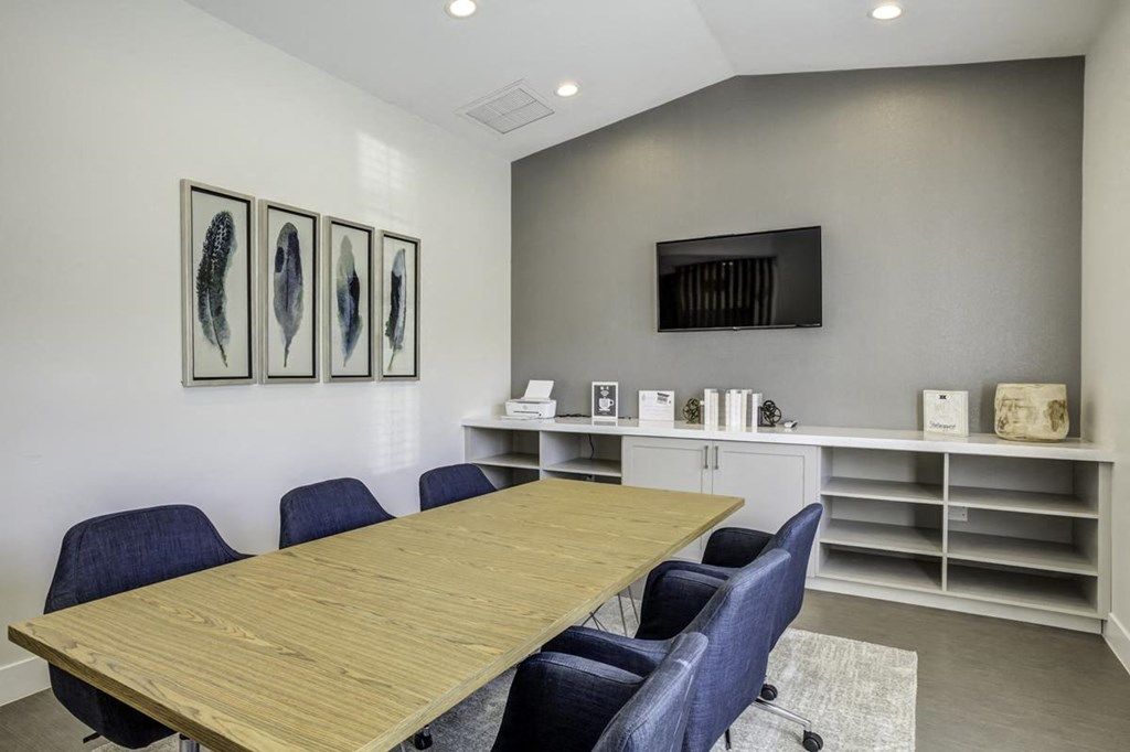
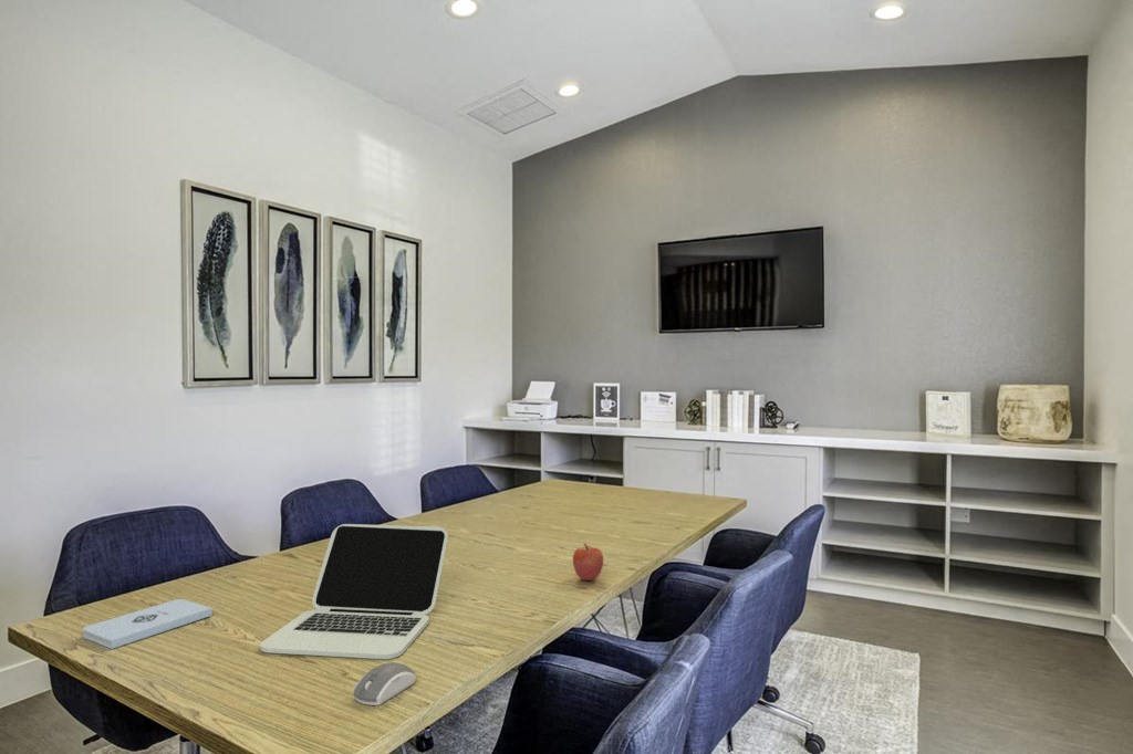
+ laptop [259,523,449,660]
+ apple [572,542,604,582]
+ computer mouse [352,661,417,706]
+ notepad [82,598,214,650]
